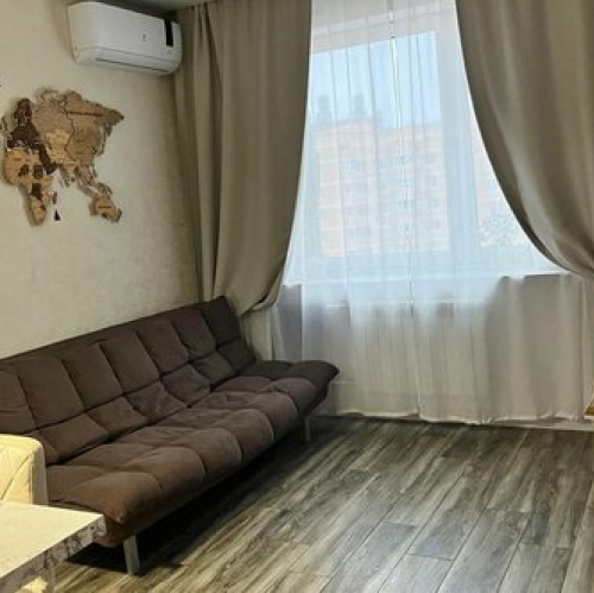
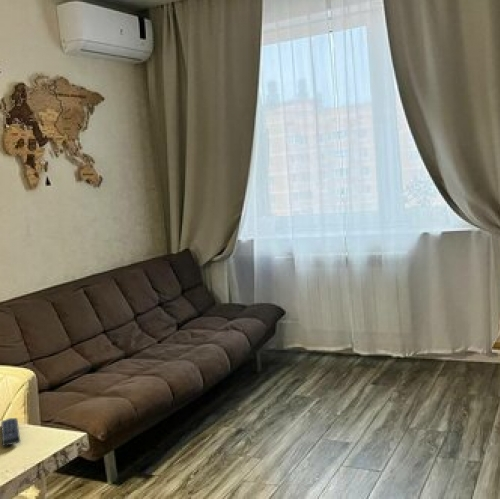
+ remote control [0,417,22,447]
